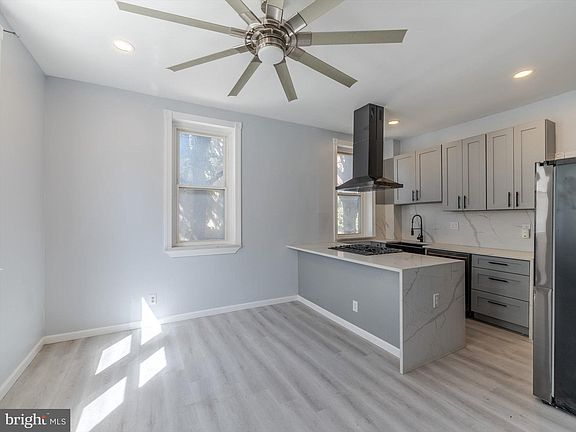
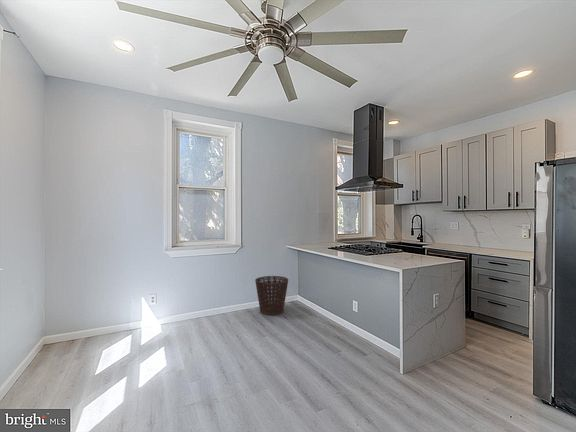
+ basket [254,275,289,316]
